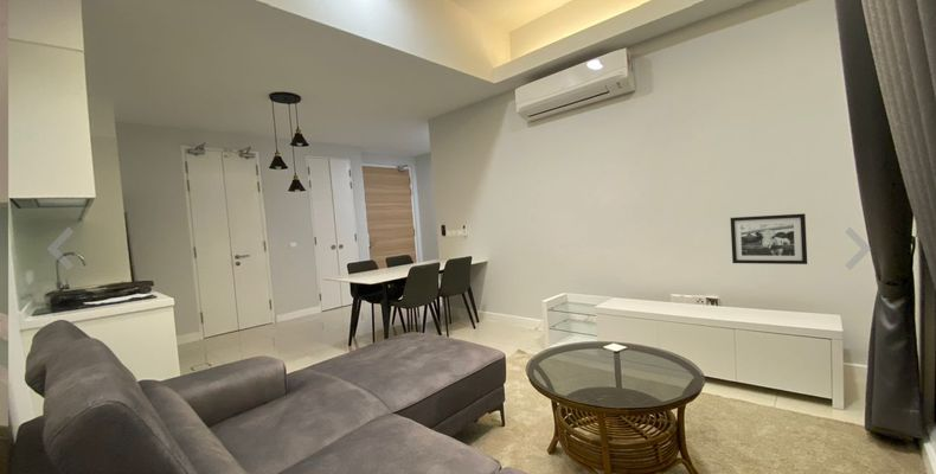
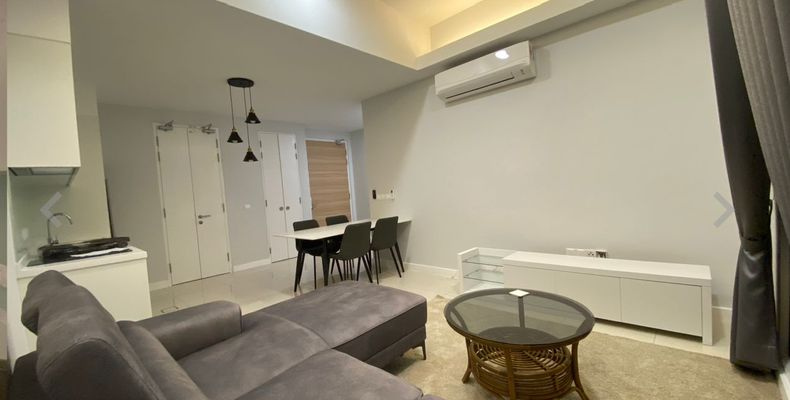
- picture frame [729,212,808,265]
